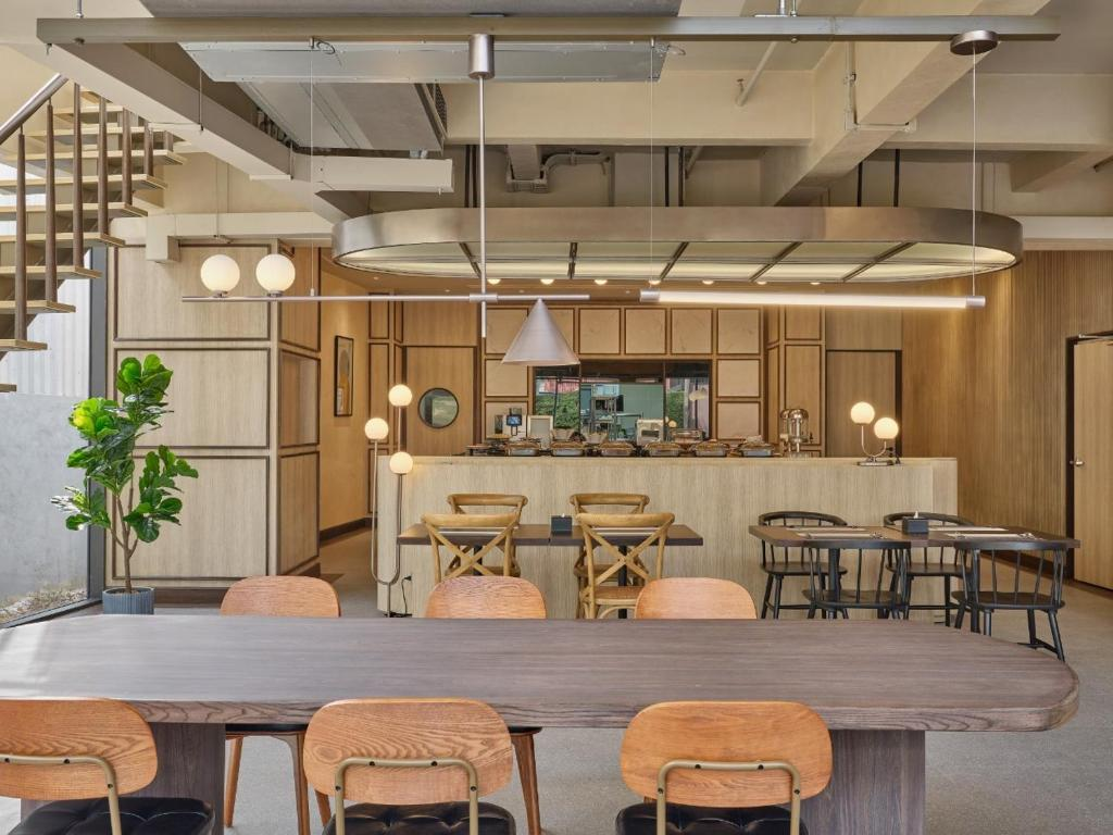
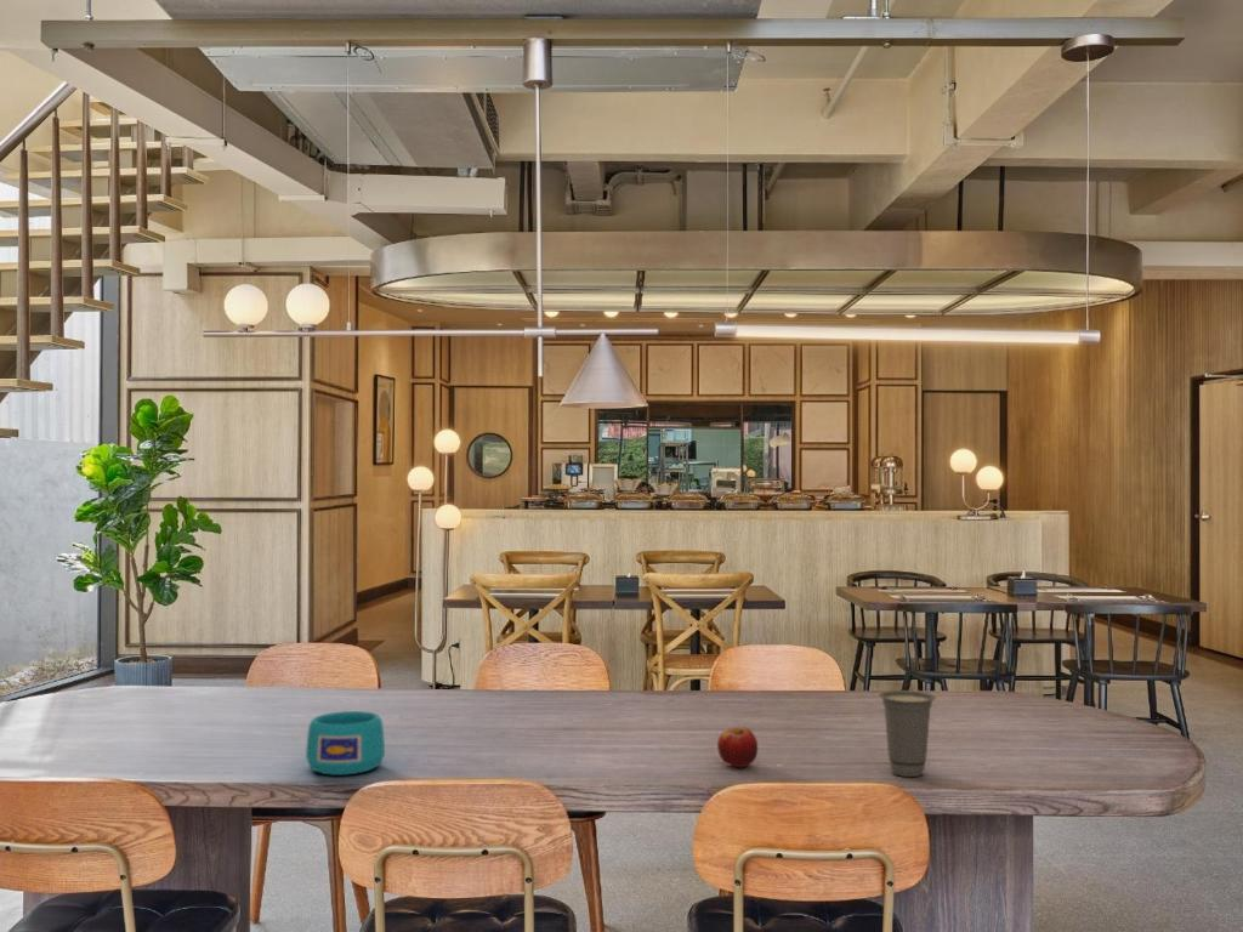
+ fruit [716,726,759,768]
+ cup [305,710,386,777]
+ cup [878,689,937,778]
